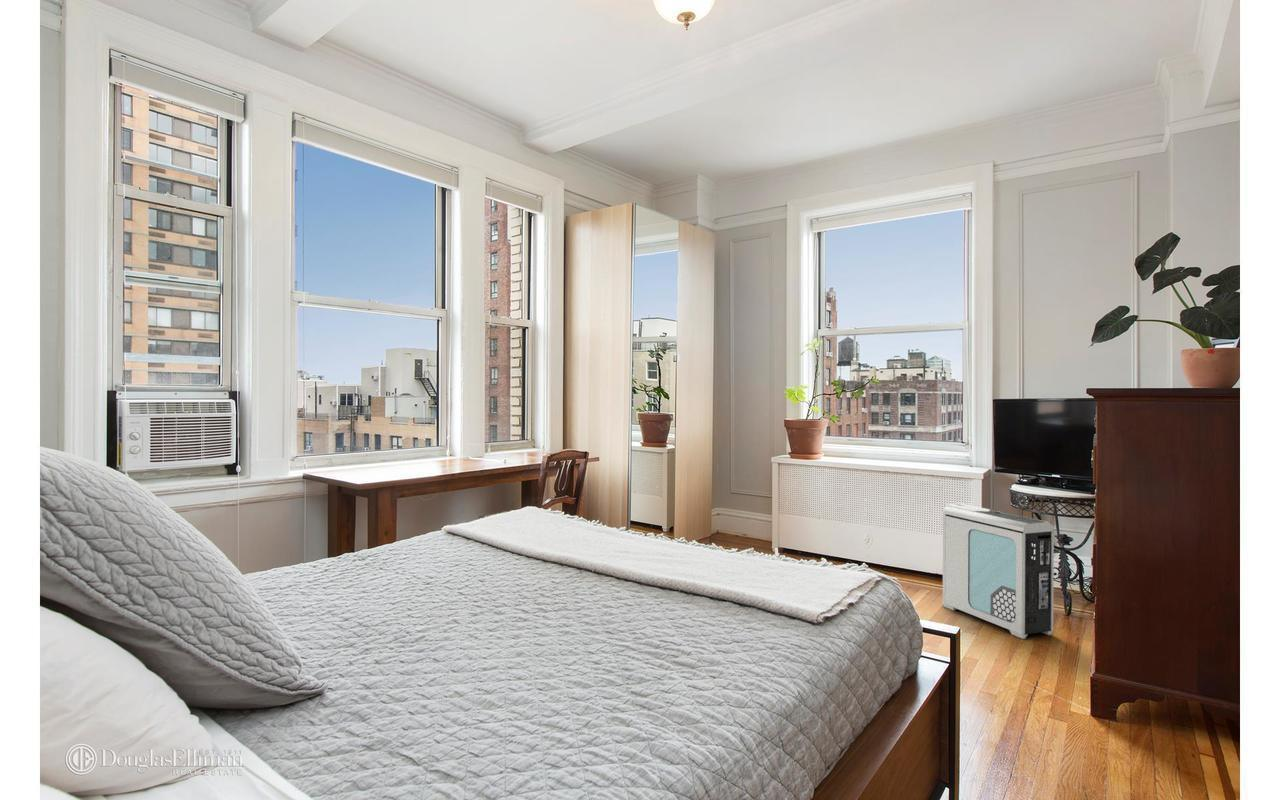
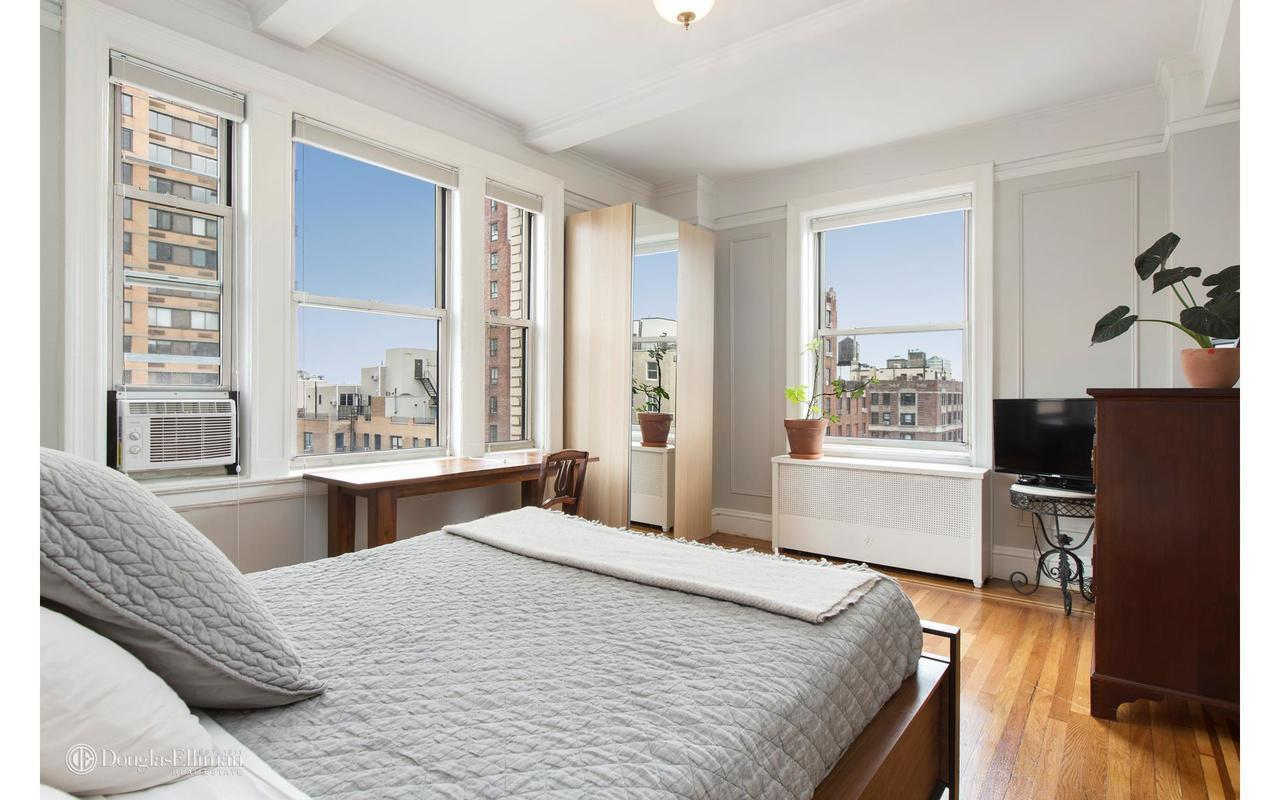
- air purifier [942,502,1055,640]
